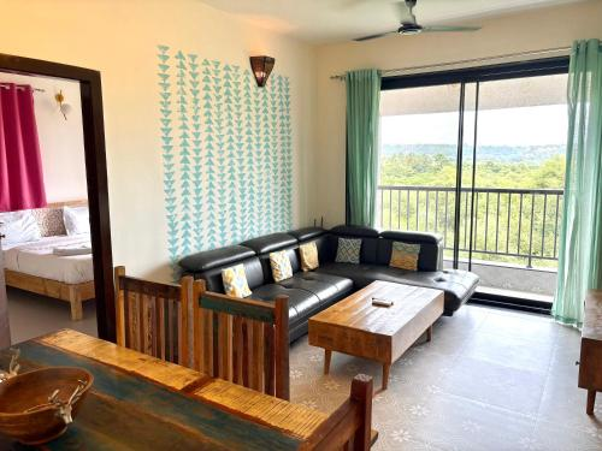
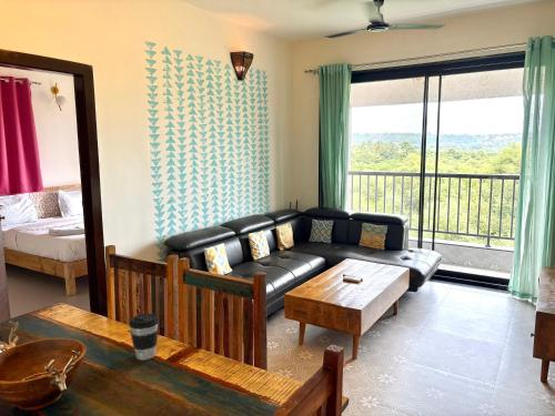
+ coffee cup [129,313,160,361]
